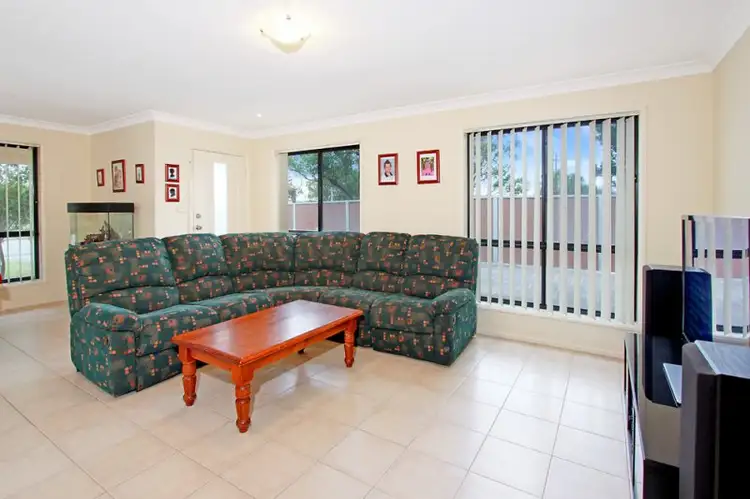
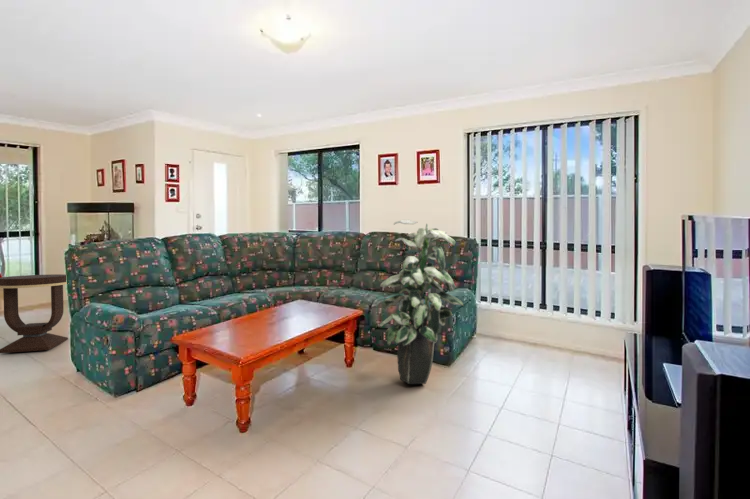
+ side table [0,273,69,354]
+ indoor plant [377,219,465,385]
